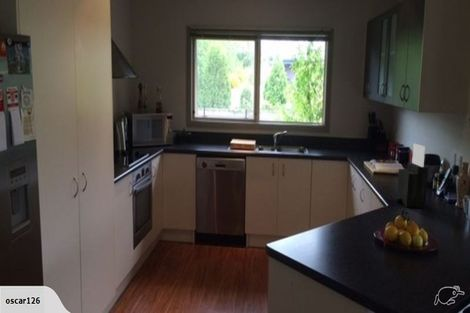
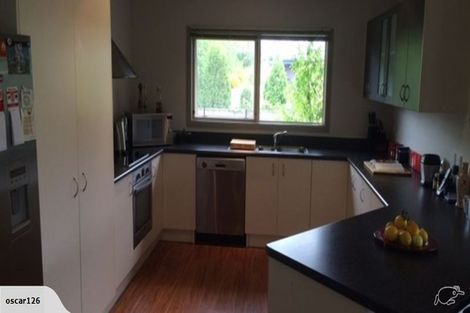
- knife block [396,143,429,209]
